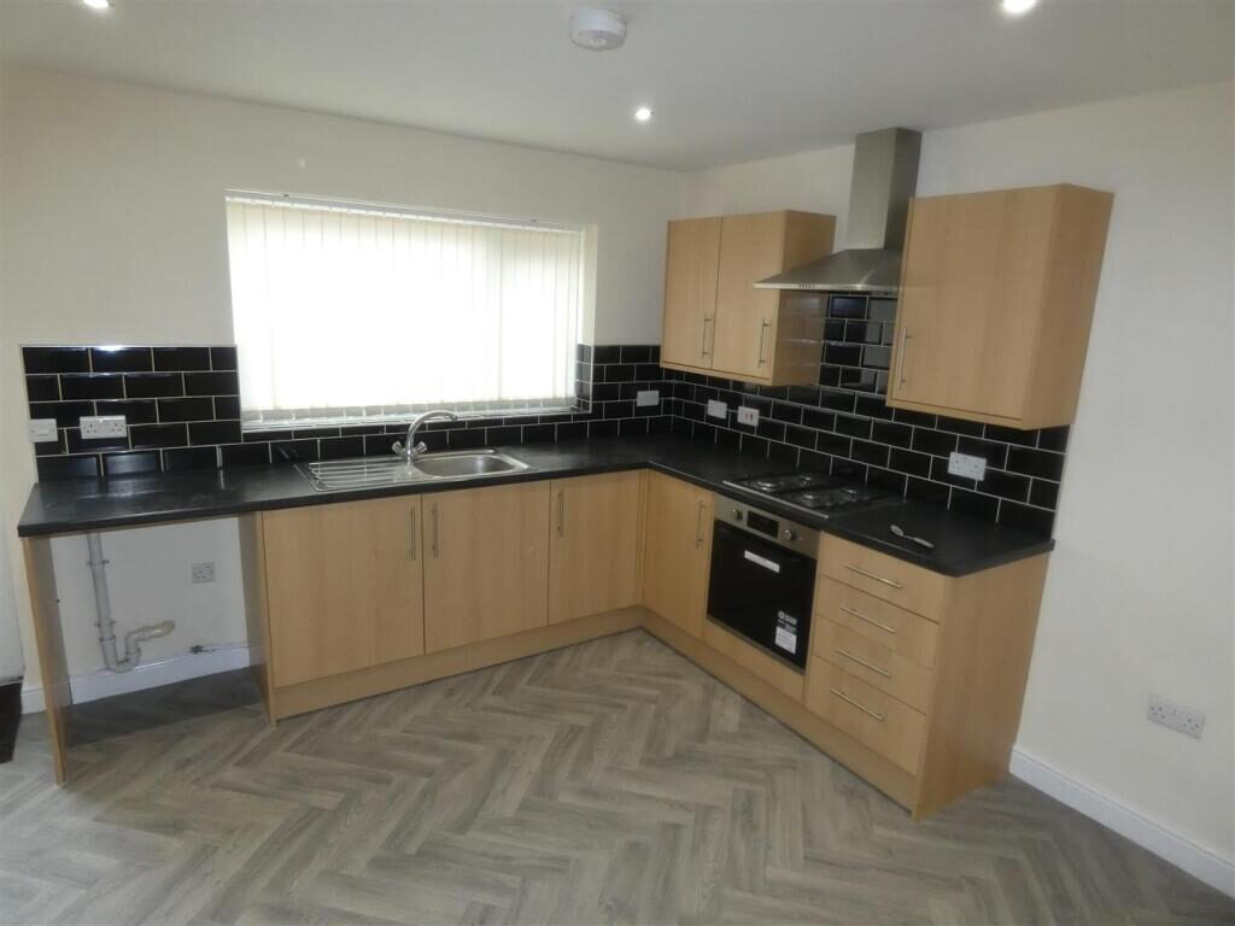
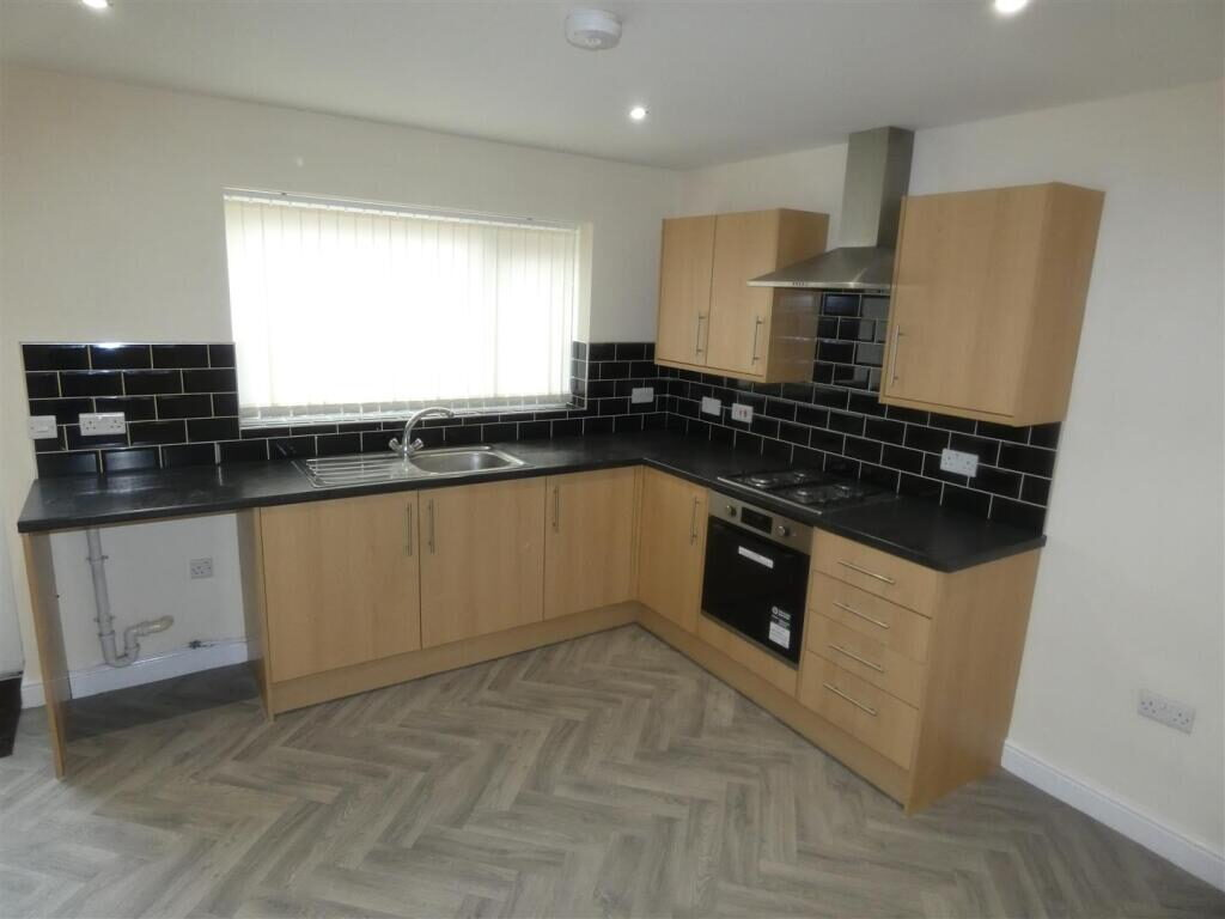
- spoon [890,524,935,549]
